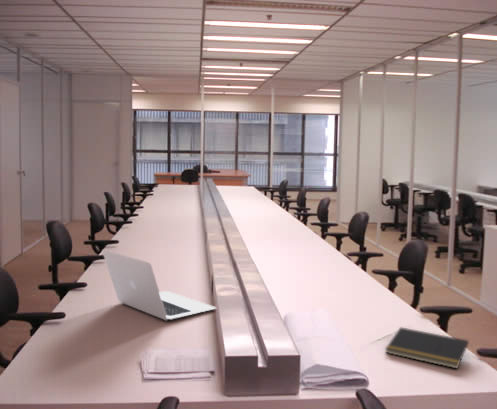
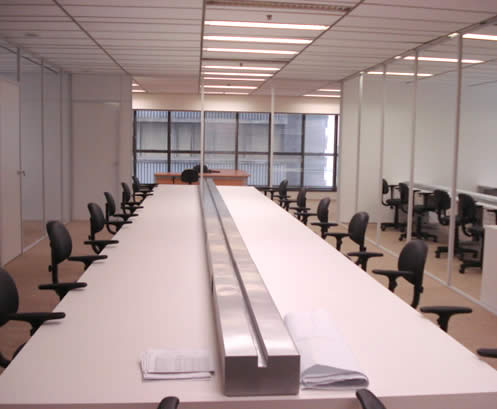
- notepad [384,326,470,370]
- laptop [101,249,217,321]
